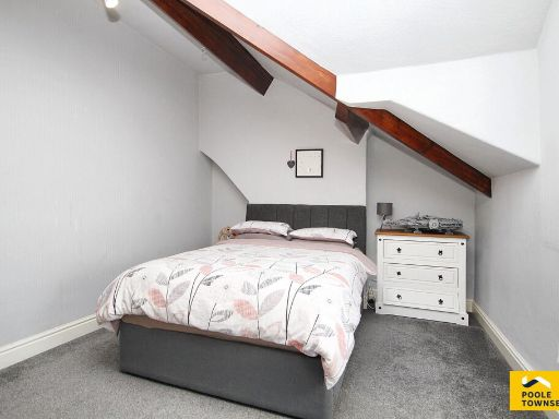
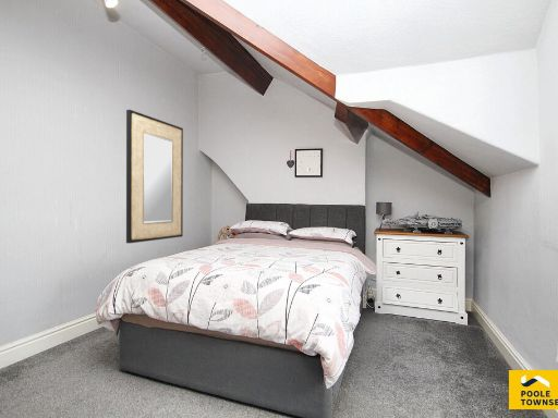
+ home mirror [125,109,184,245]
